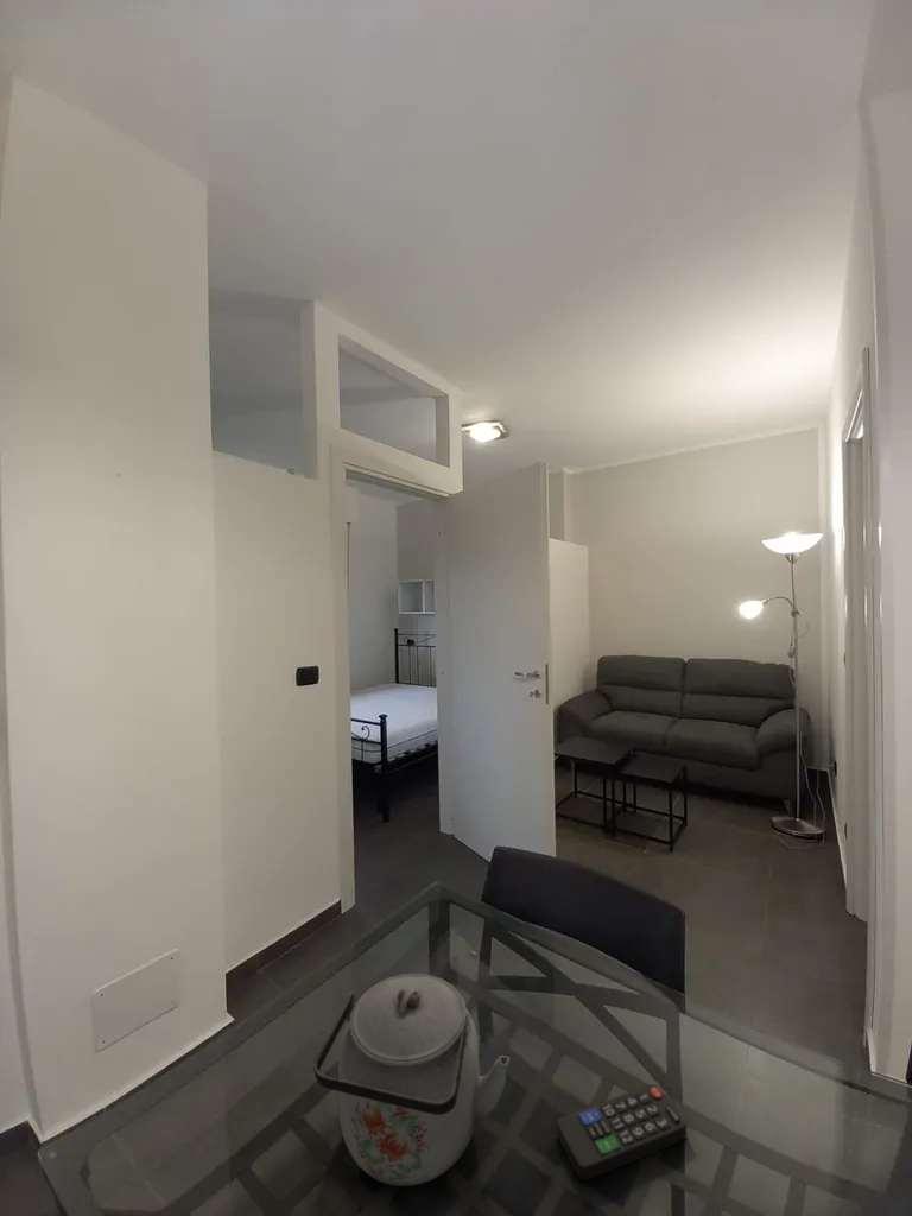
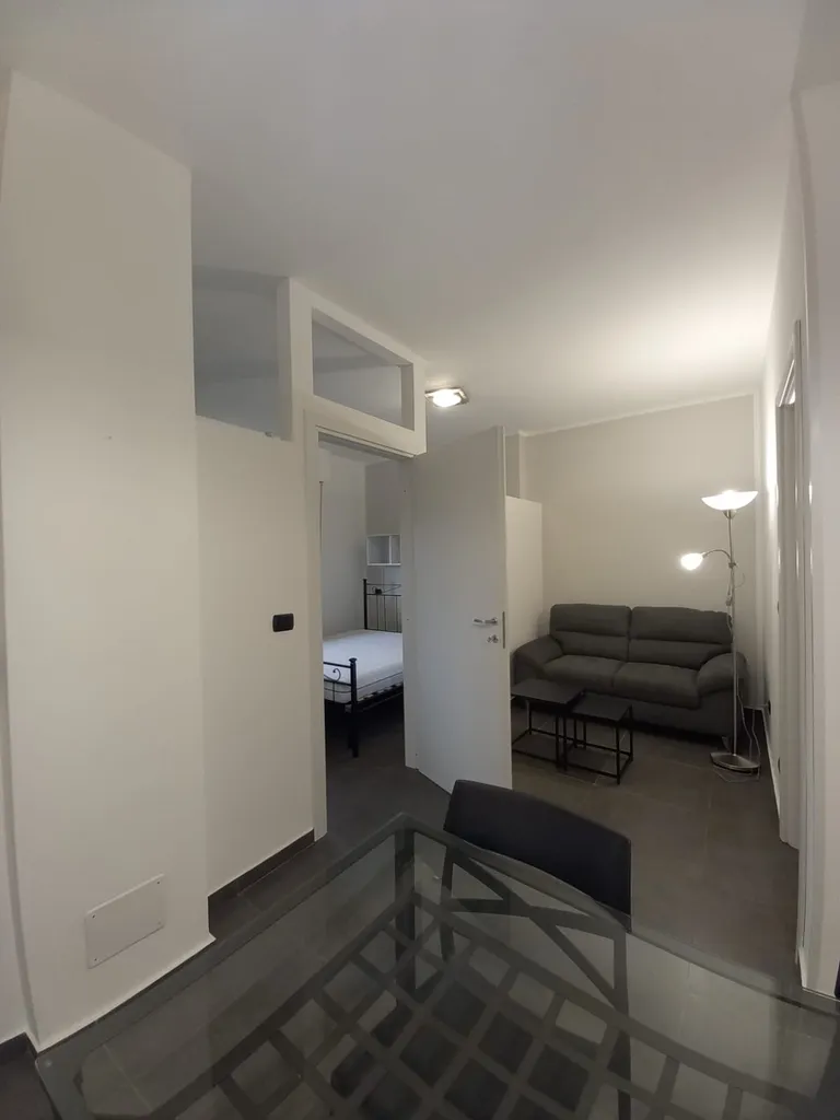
- remote control [556,1083,689,1182]
- kettle [312,973,511,1188]
